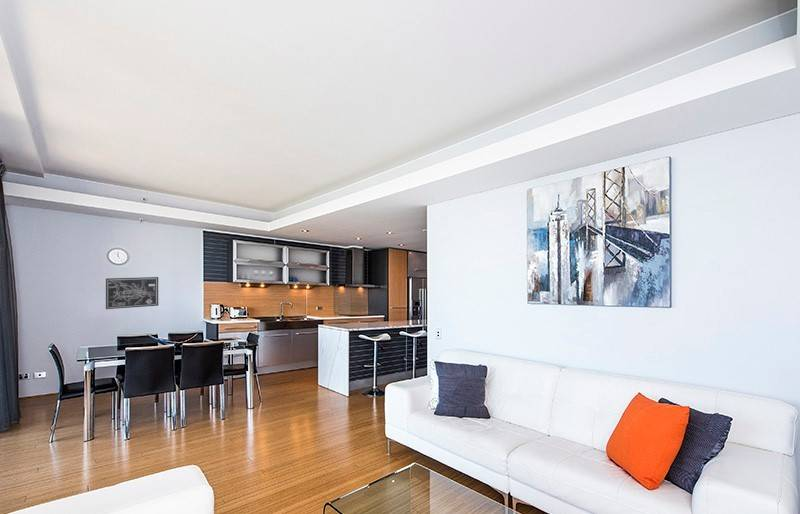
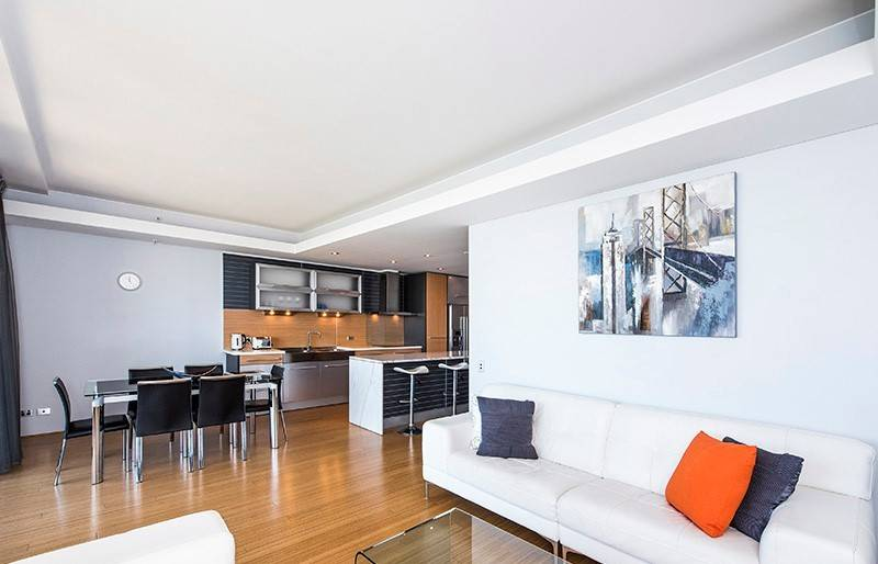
- wall art [105,276,159,310]
